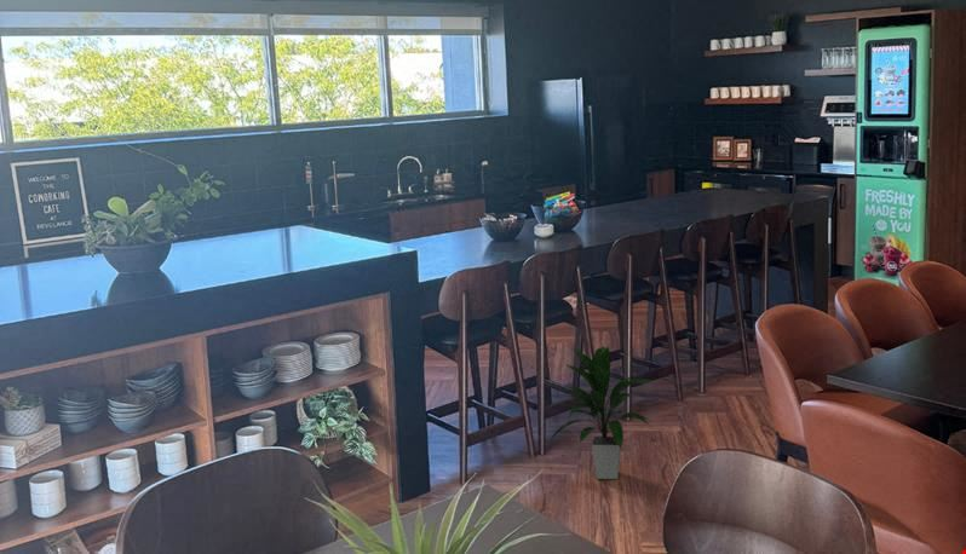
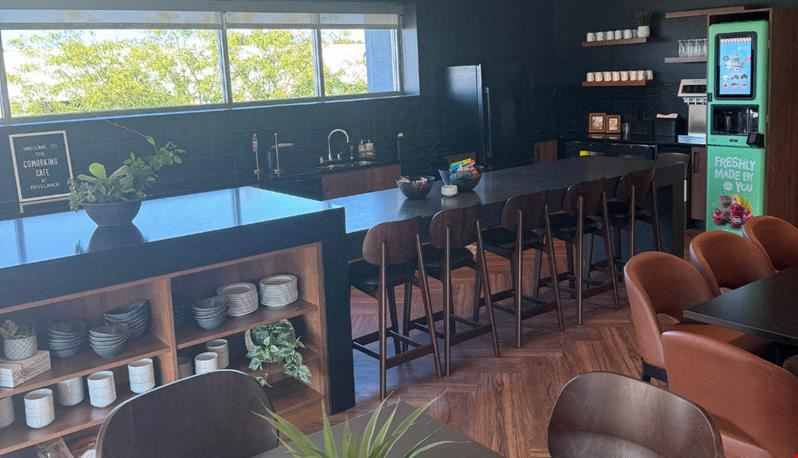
- indoor plant [548,345,655,480]
